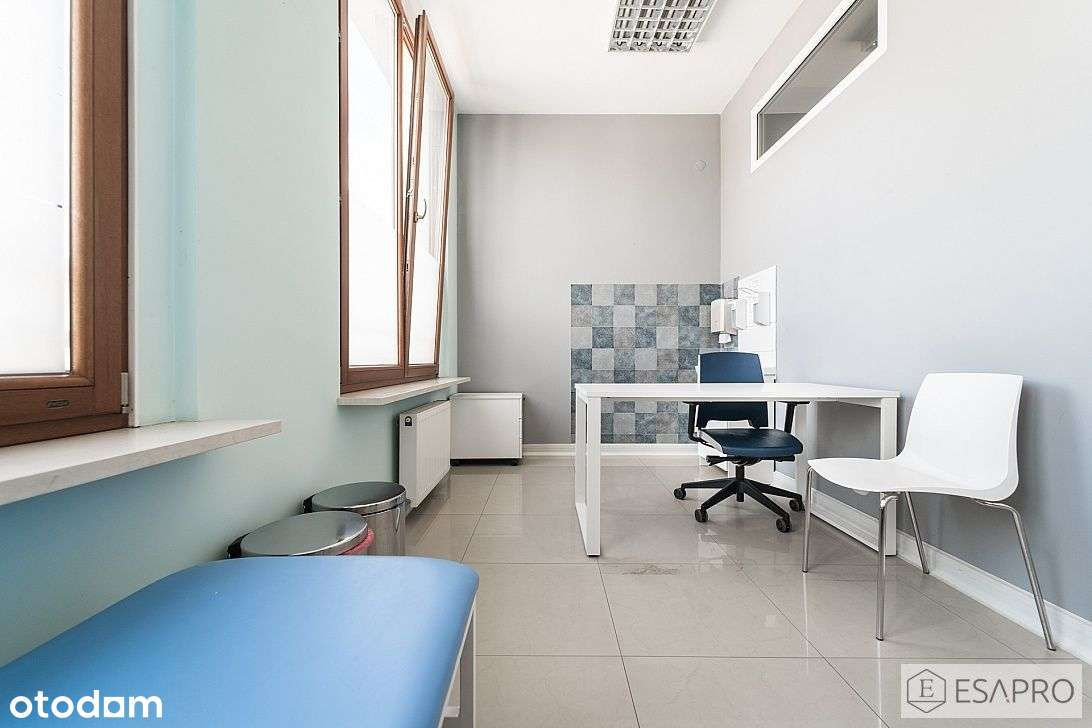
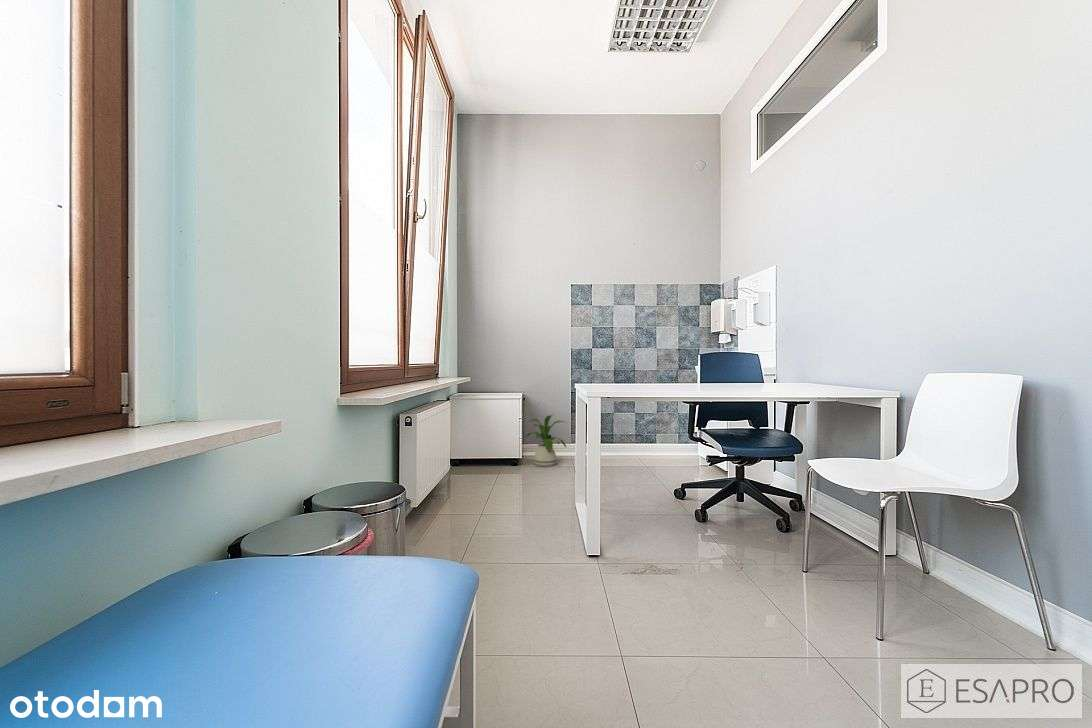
+ house plant [523,414,568,467]
